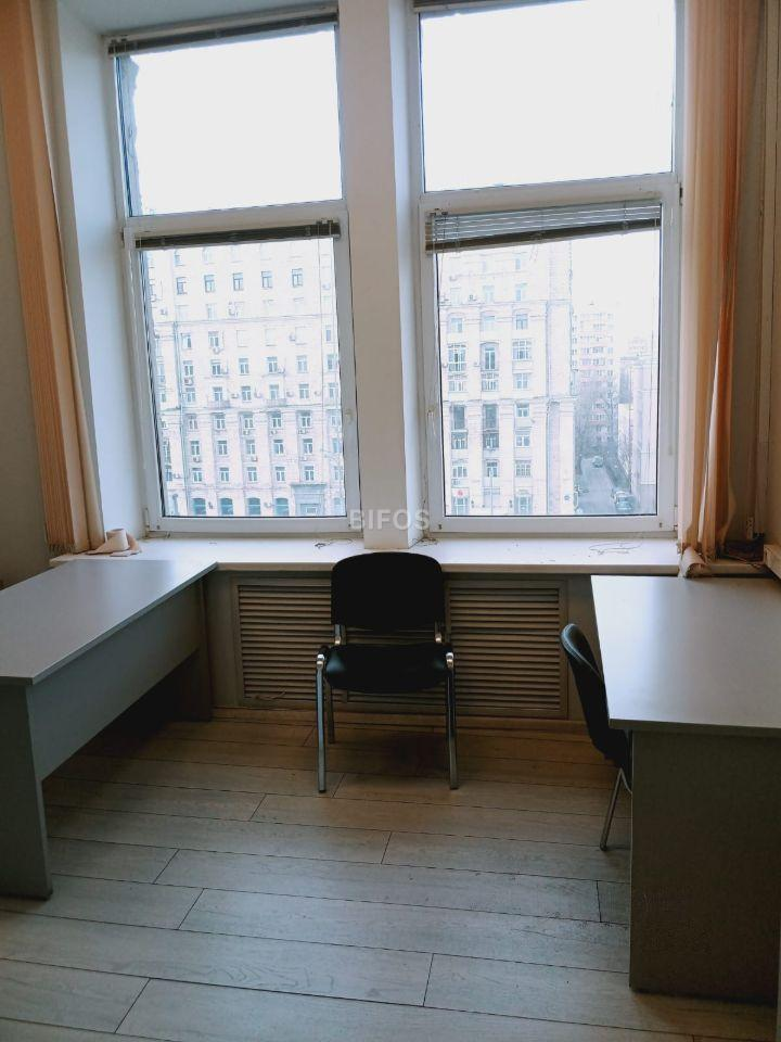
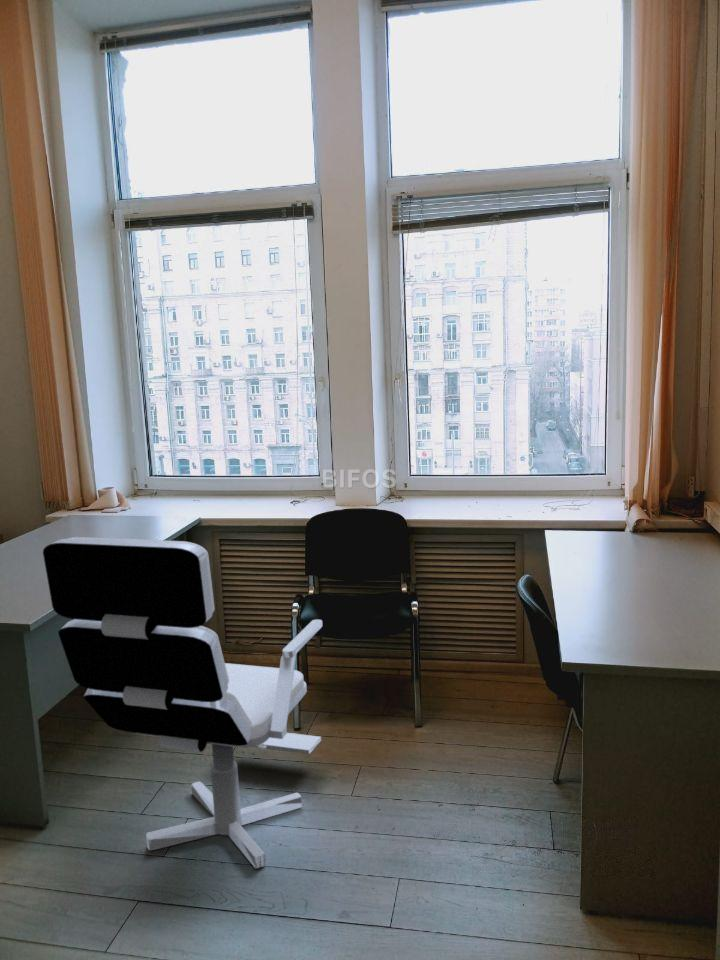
+ office chair [42,536,323,870]
